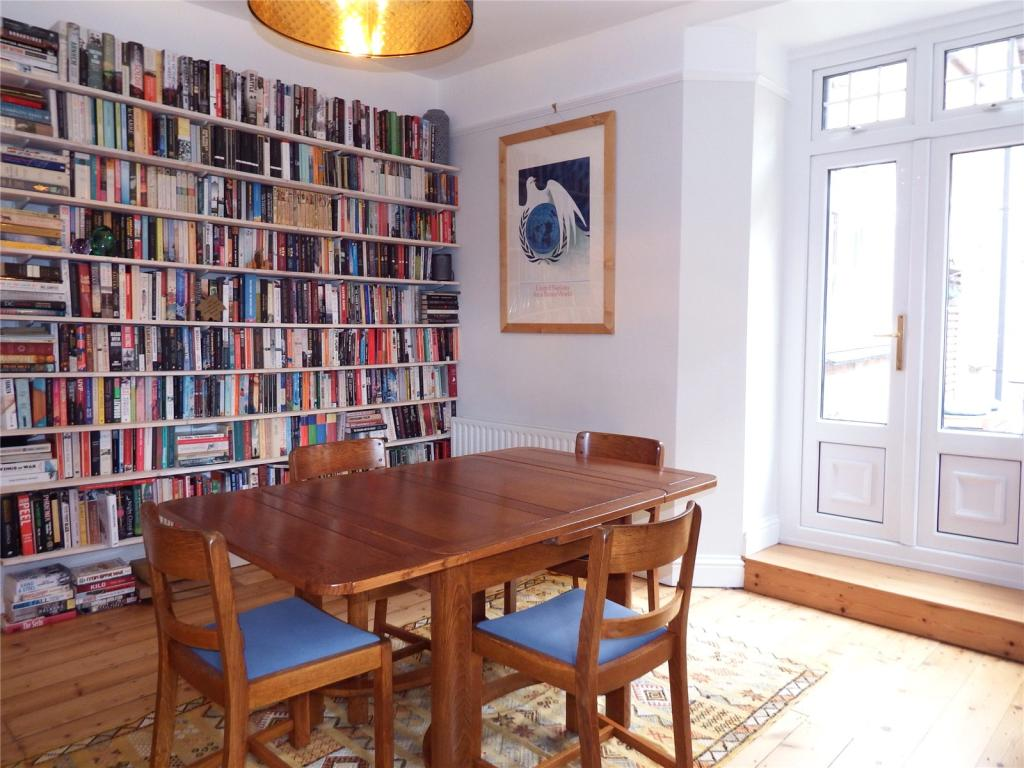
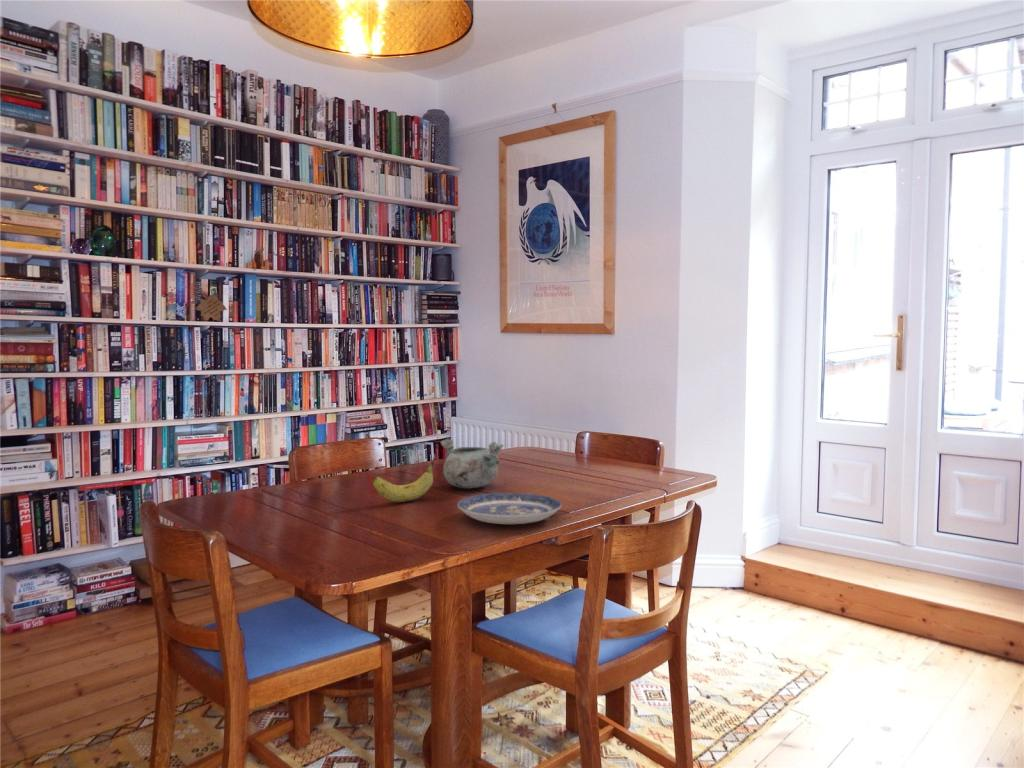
+ plate [456,492,563,525]
+ fruit [372,453,437,503]
+ decorative bowl [439,438,504,490]
